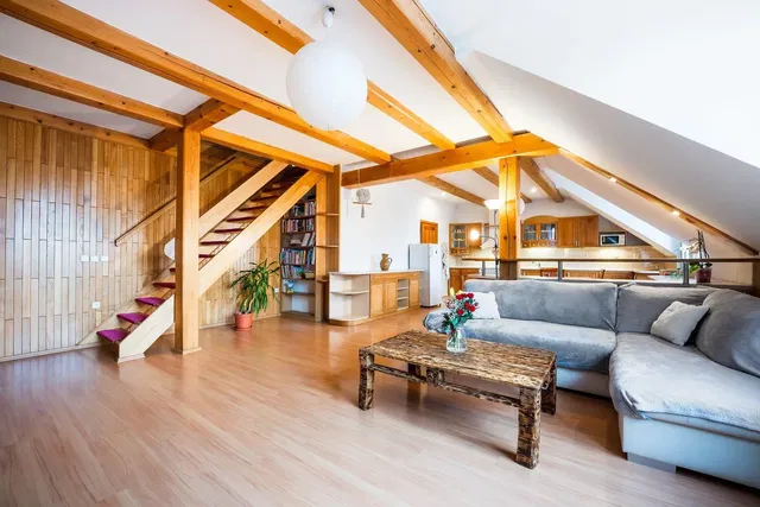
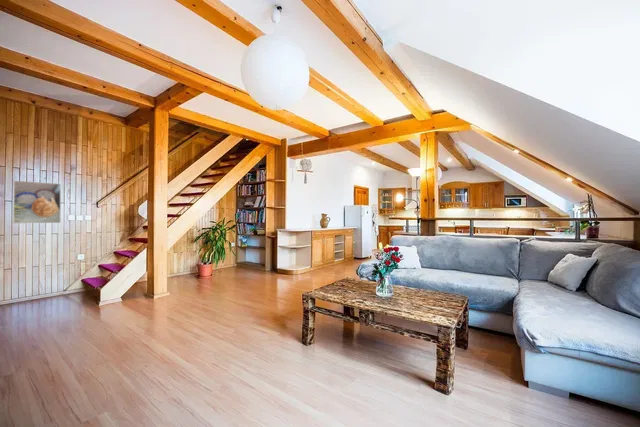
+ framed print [12,180,62,225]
